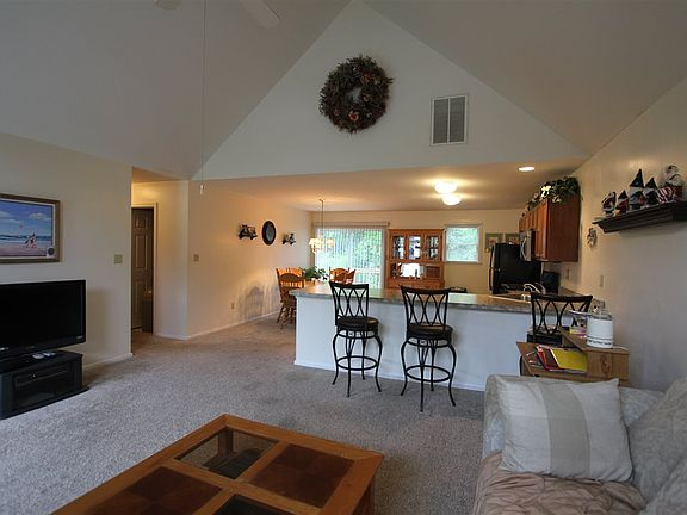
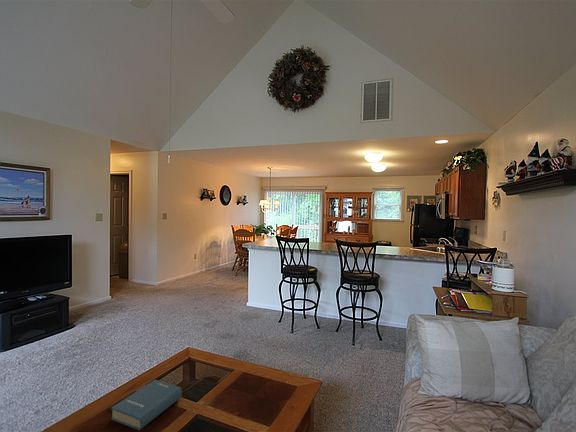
+ hardback book [110,379,183,431]
